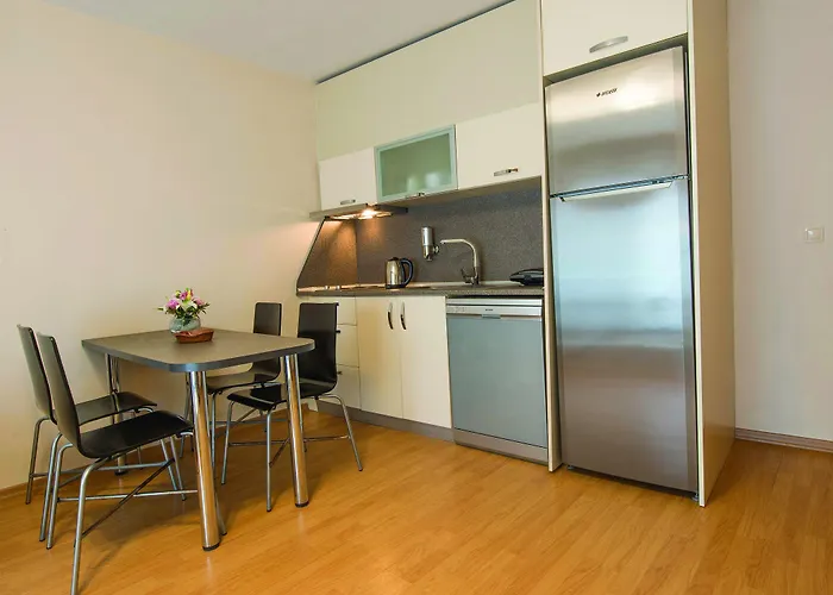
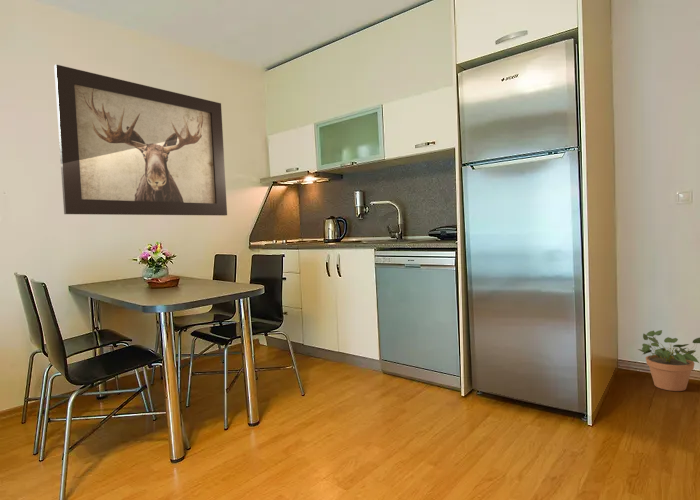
+ potted plant [637,329,700,392]
+ wall art [53,64,228,217]
